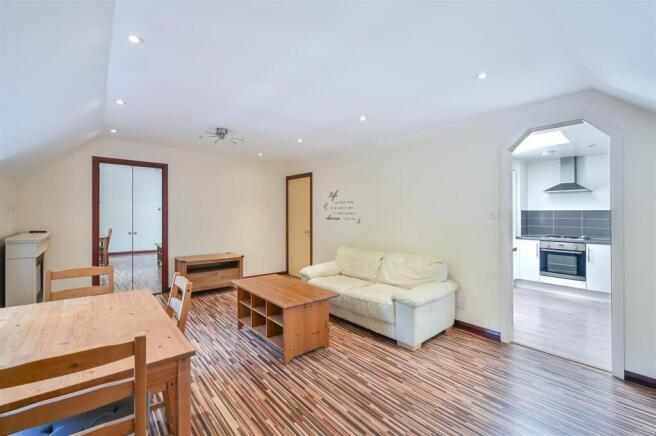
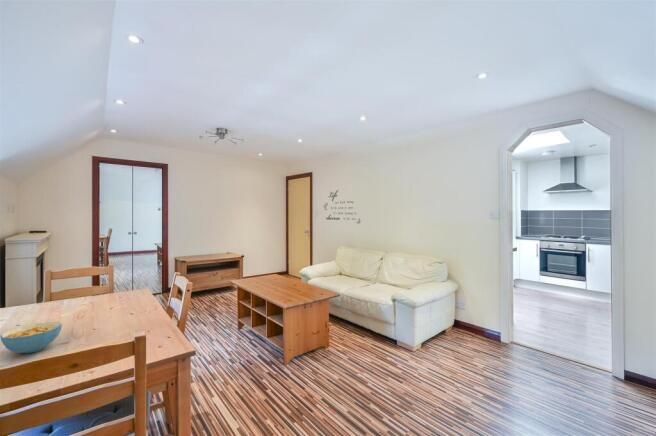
+ cereal bowl [0,321,63,354]
